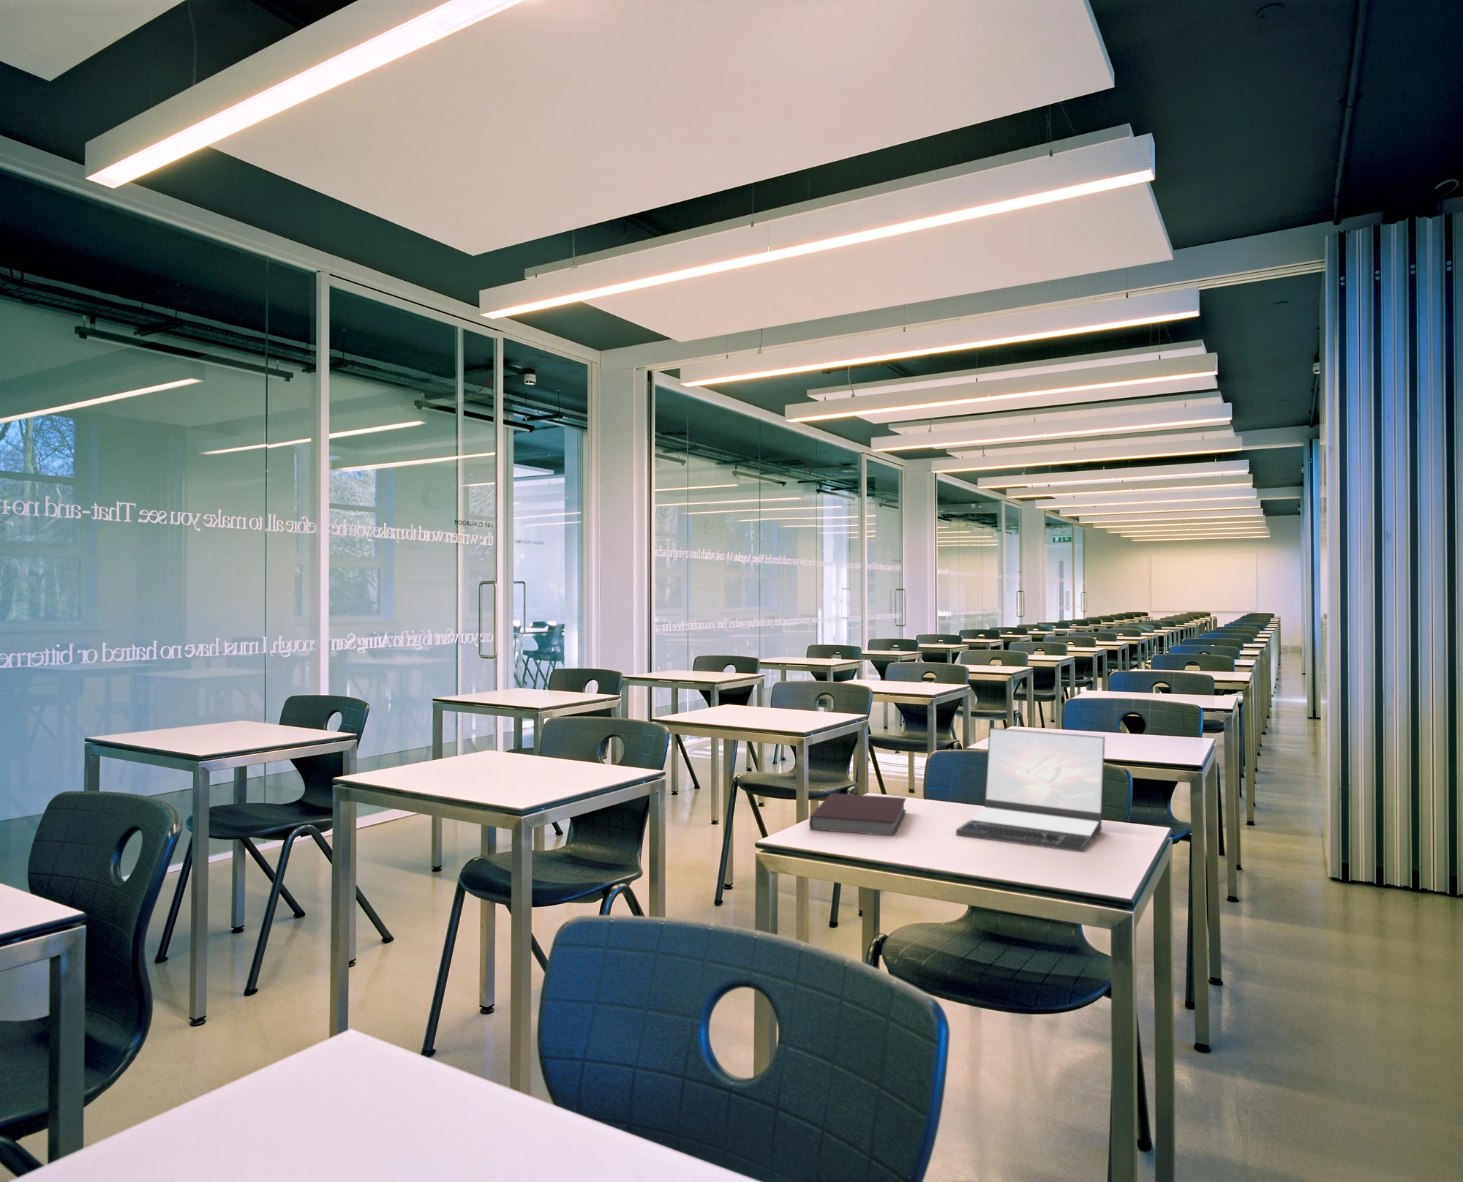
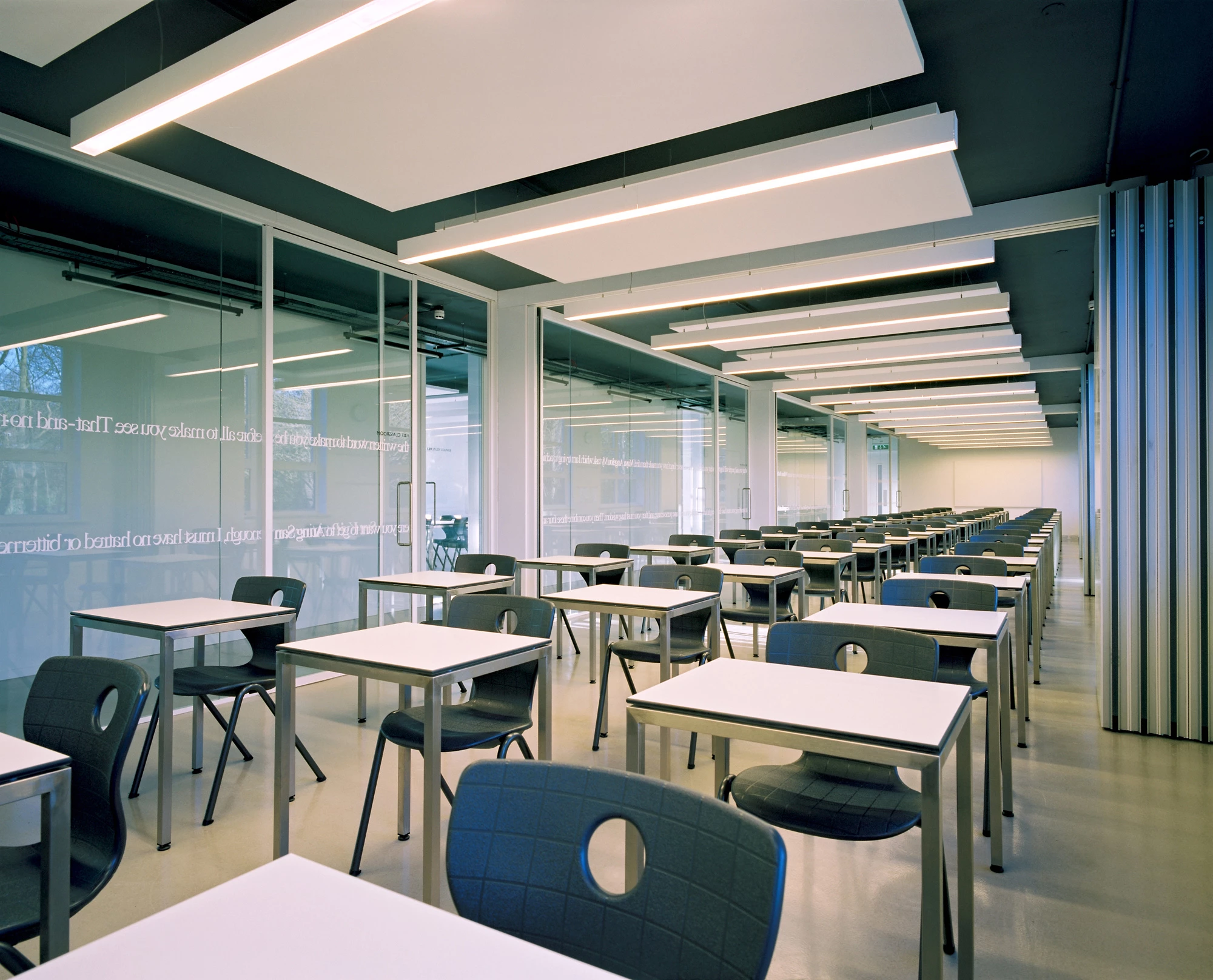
- laptop [955,727,1105,853]
- notebook [808,792,907,837]
